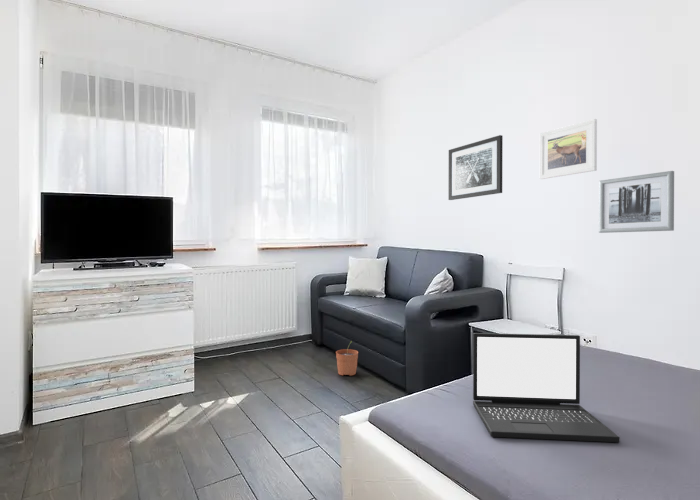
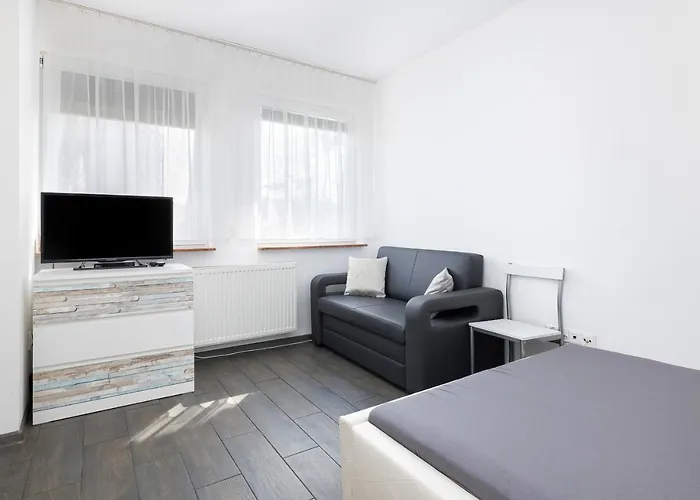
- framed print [539,118,598,180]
- plant pot [335,340,359,377]
- laptop [472,332,621,443]
- wall art [598,170,675,234]
- wall art [448,134,504,201]
